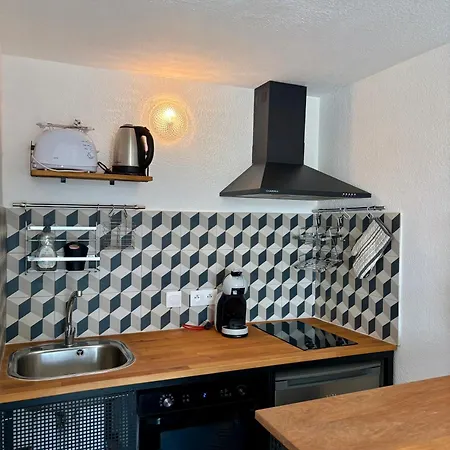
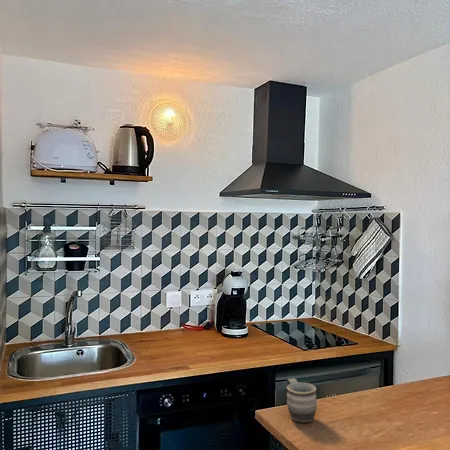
+ mug [286,377,318,424]
